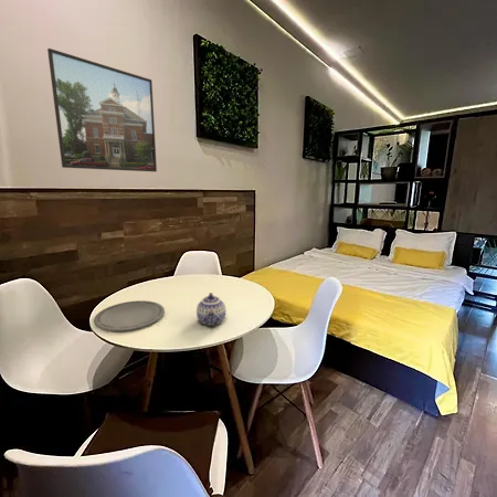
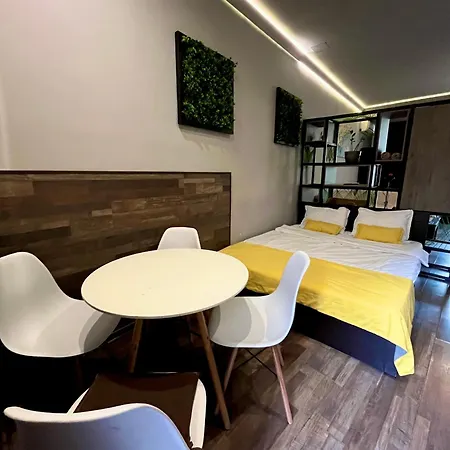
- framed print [46,47,158,173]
- plate [93,299,166,332]
- teapot [195,292,228,327]
